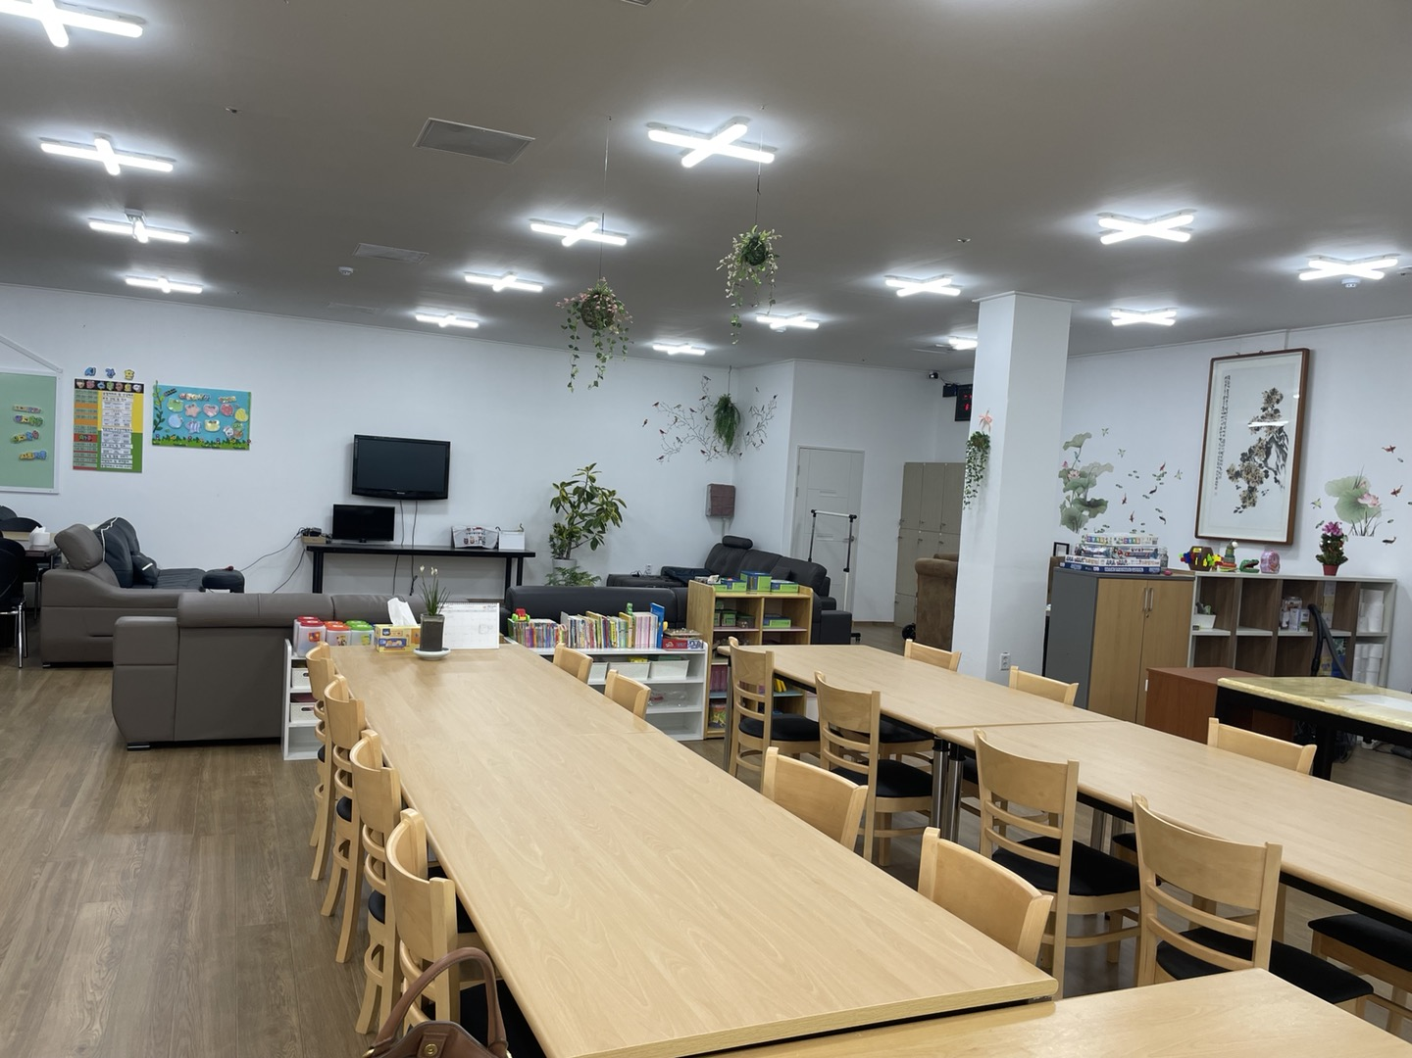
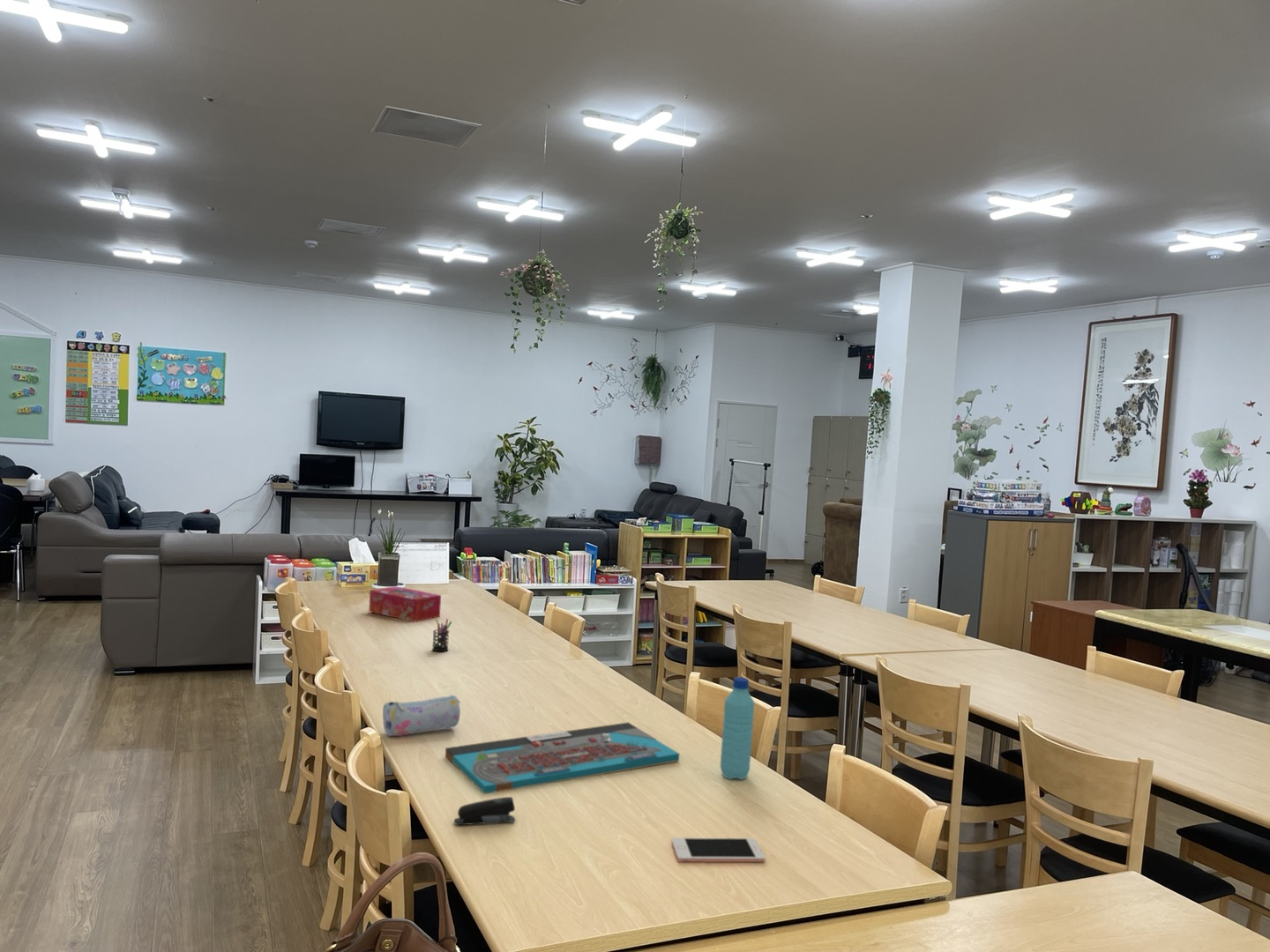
+ board game [444,721,680,794]
+ cell phone [670,837,766,863]
+ tissue box [368,585,442,622]
+ stapler [453,796,516,826]
+ pencil case [382,694,461,737]
+ water bottle [720,676,755,780]
+ pen holder [431,618,452,652]
